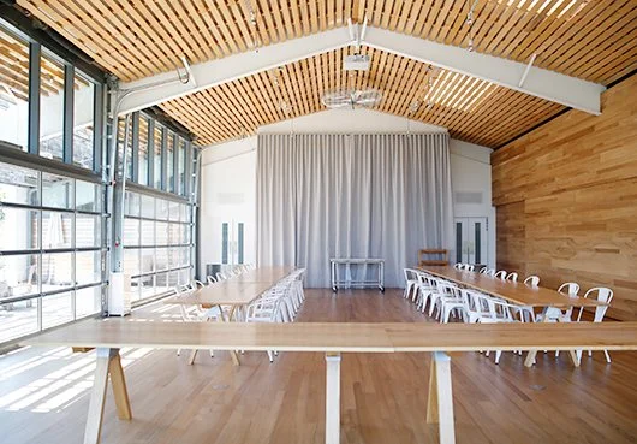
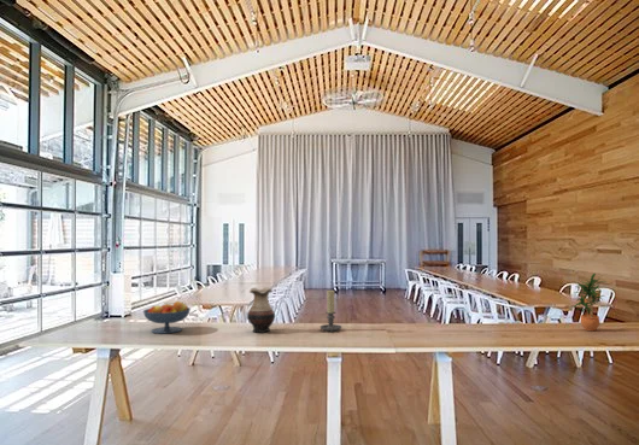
+ candle holder [320,289,342,333]
+ potted plant [571,273,606,332]
+ fruit bowl [142,300,192,335]
+ vase [246,286,276,334]
